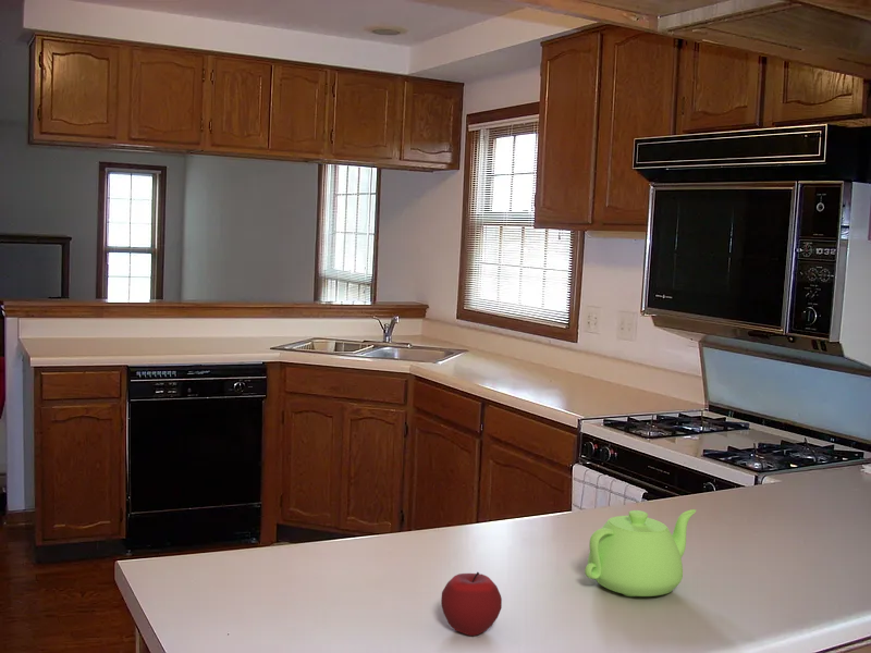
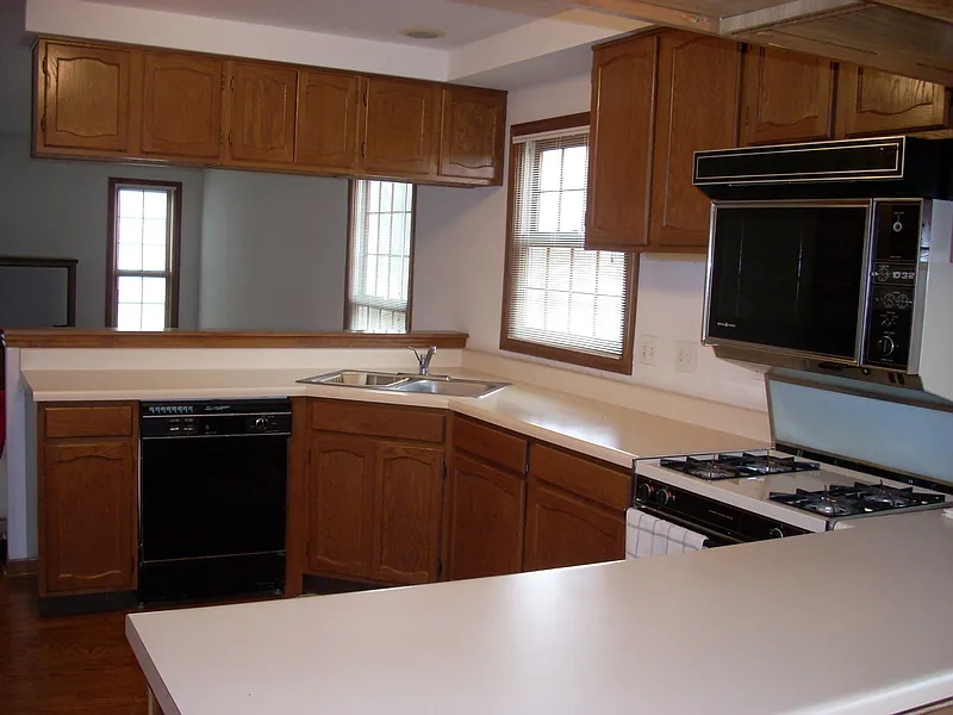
- teapot [584,508,697,597]
- apple [440,571,503,637]
